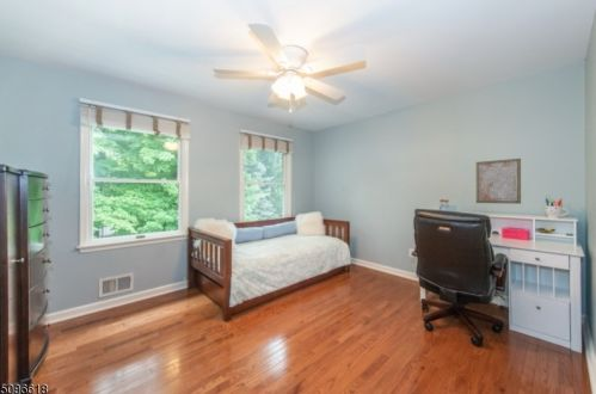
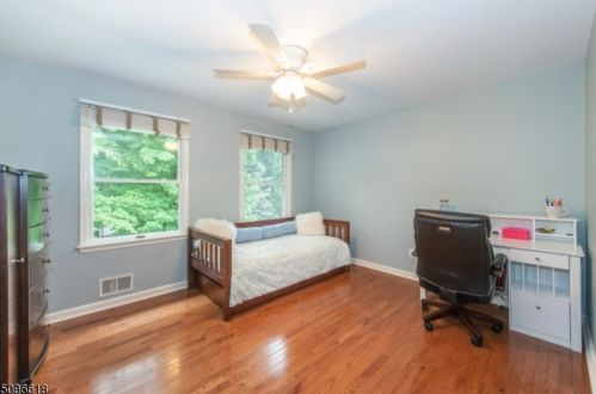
- wall art [475,158,522,205]
